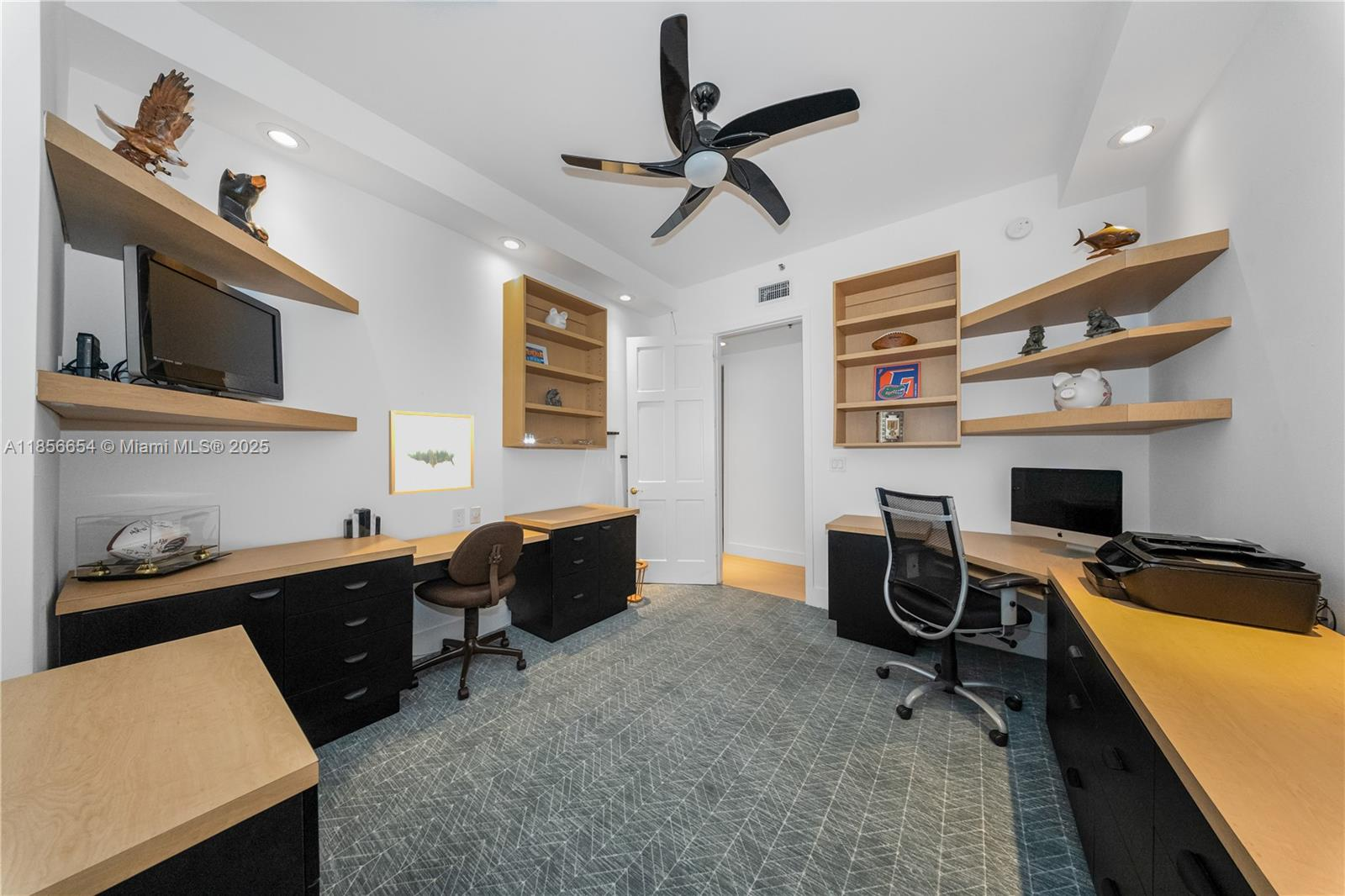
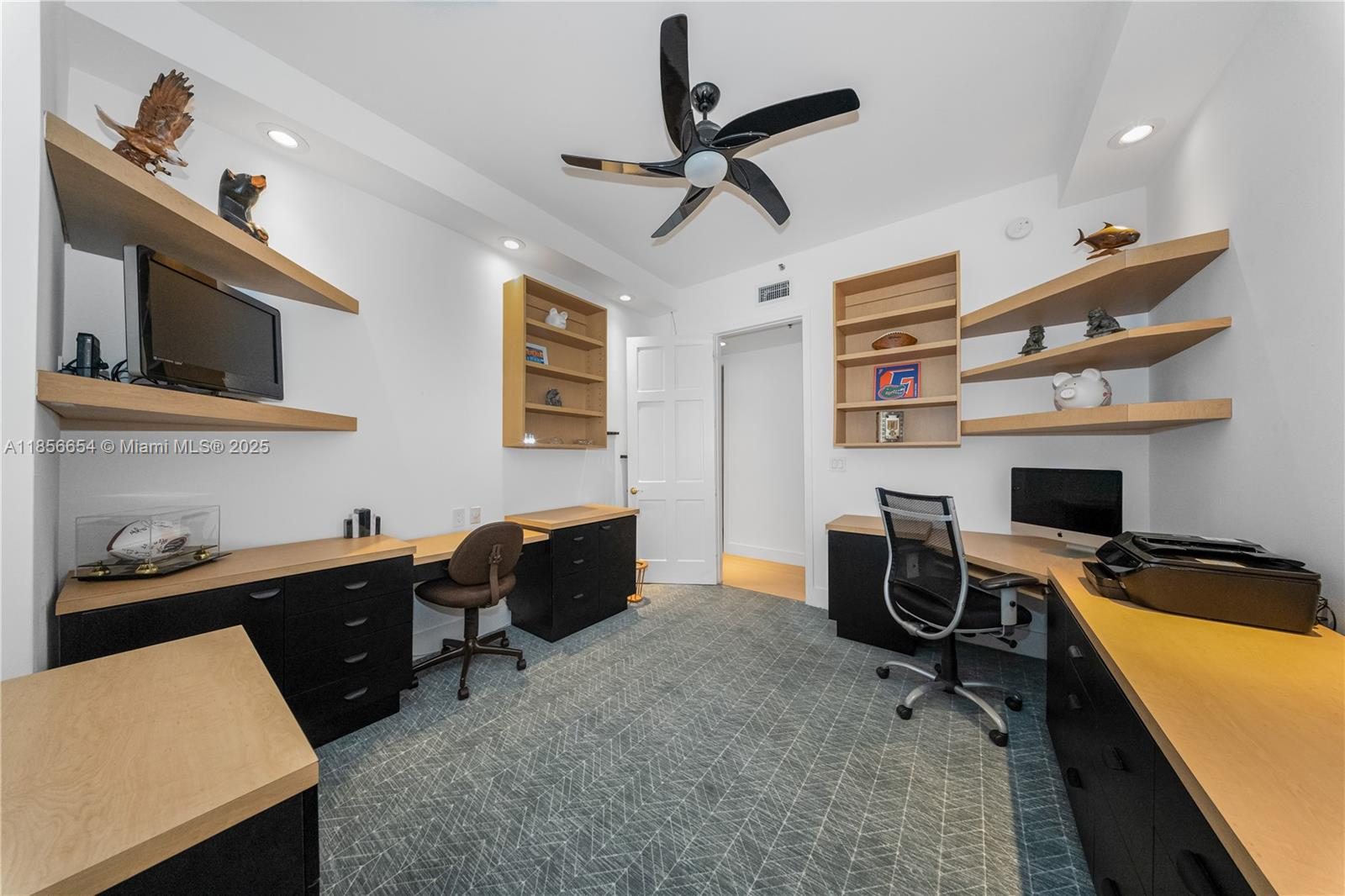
- wall art [388,409,474,496]
